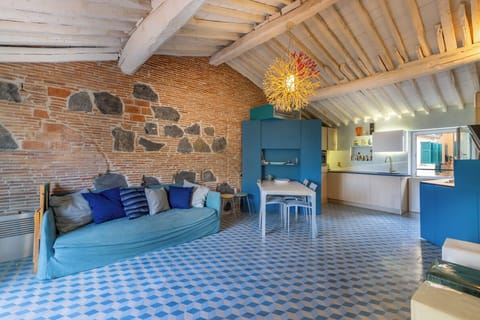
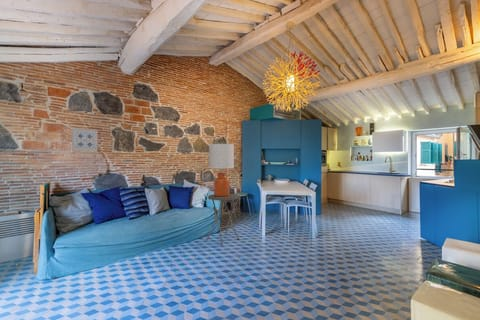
+ side table [205,193,240,246]
+ wall art [71,127,98,152]
+ lamp [208,143,235,197]
